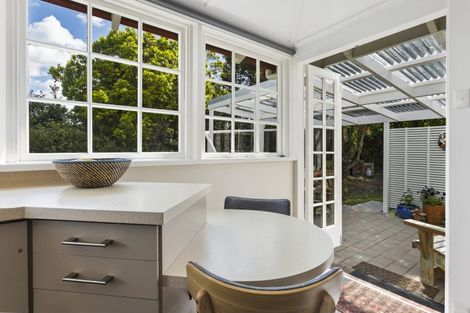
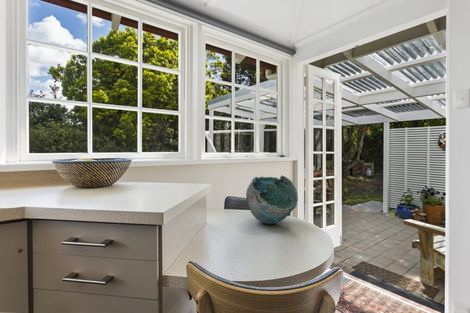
+ decorative bowl [245,174,299,225]
